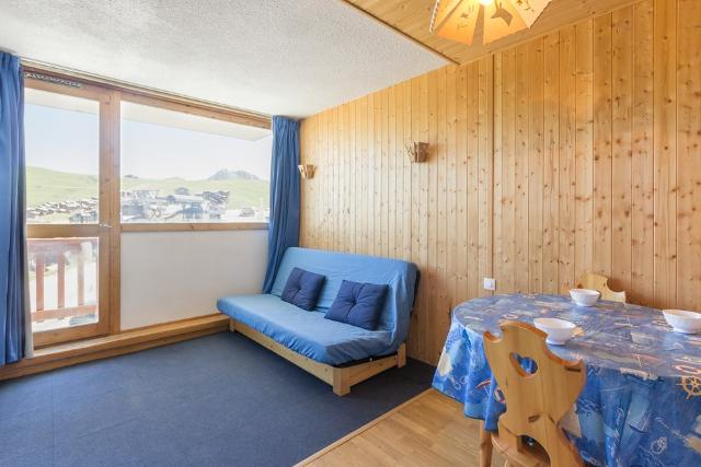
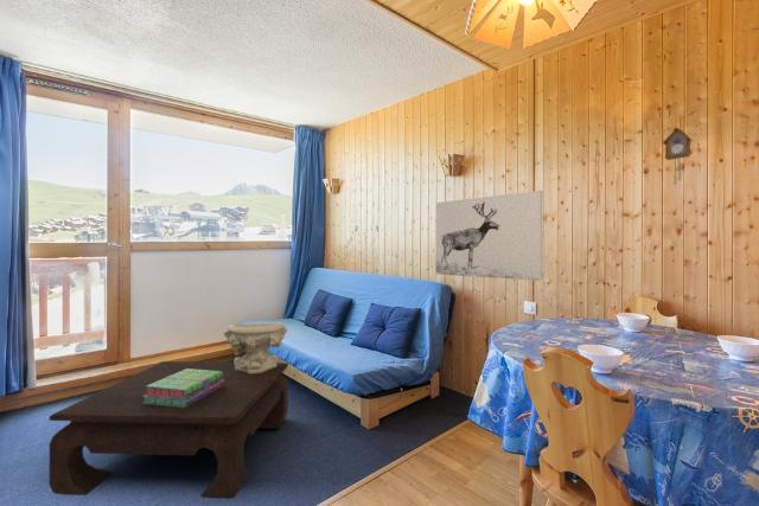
+ cuckoo clock [662,127,694,186]
+ wall art [434,190,544,282]
+ decorative bowl [223,321,288,373]
+ coffee table [49,360,289,500]
+ stack of books [142,369,225,408]
